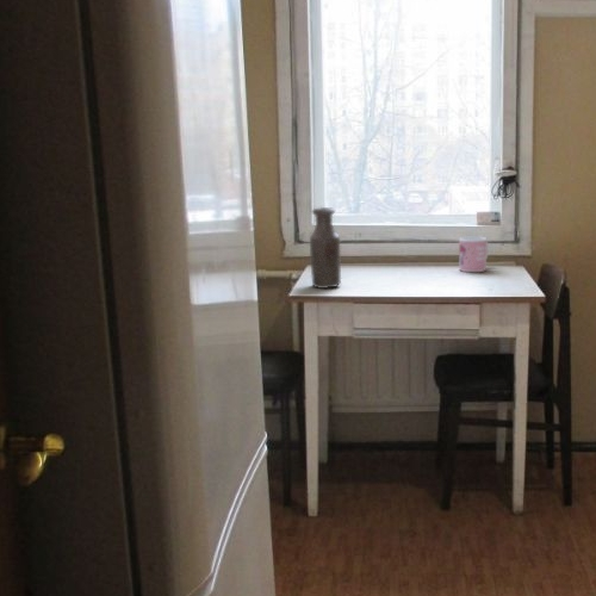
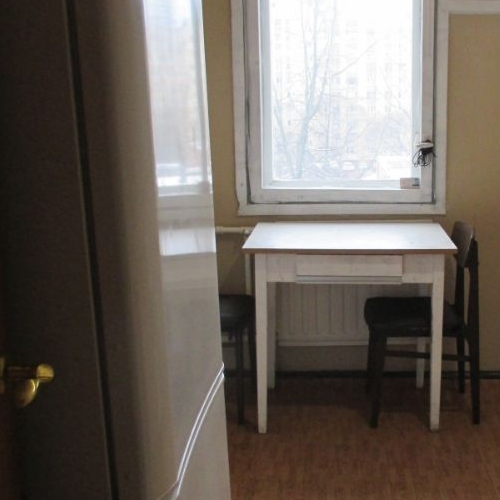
- mug [458,236,490,273]
- bottle [309,206,342,290]
